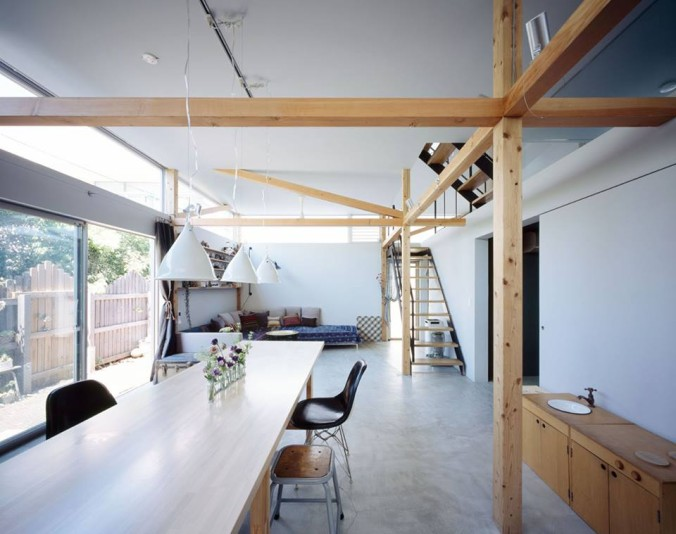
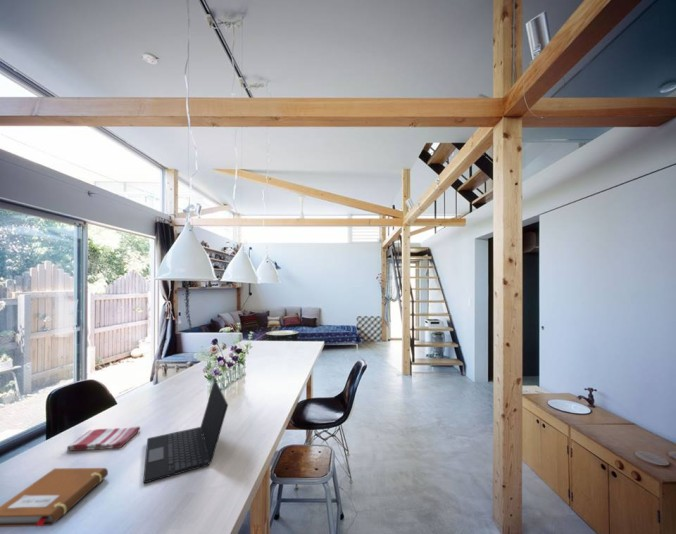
+ laptop [142,379,229,484]
+ notebook [0,467,109,528]
+ dish towel [66,426,141,451]
